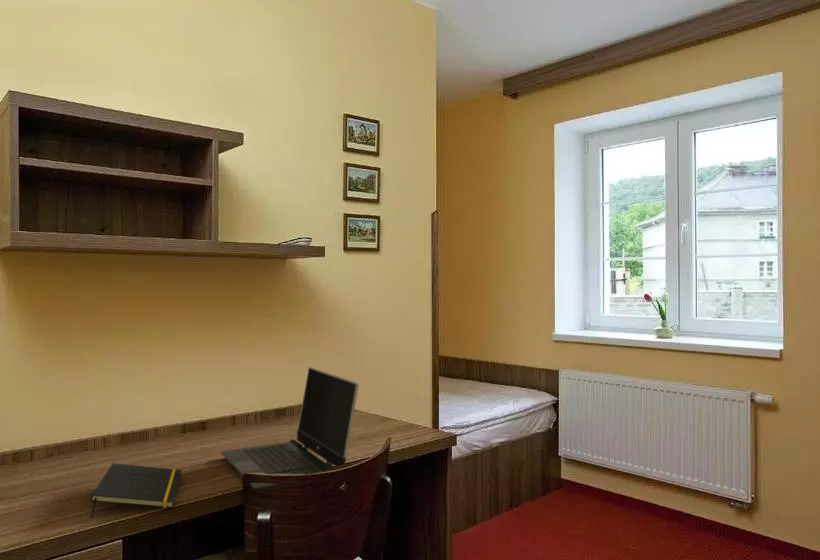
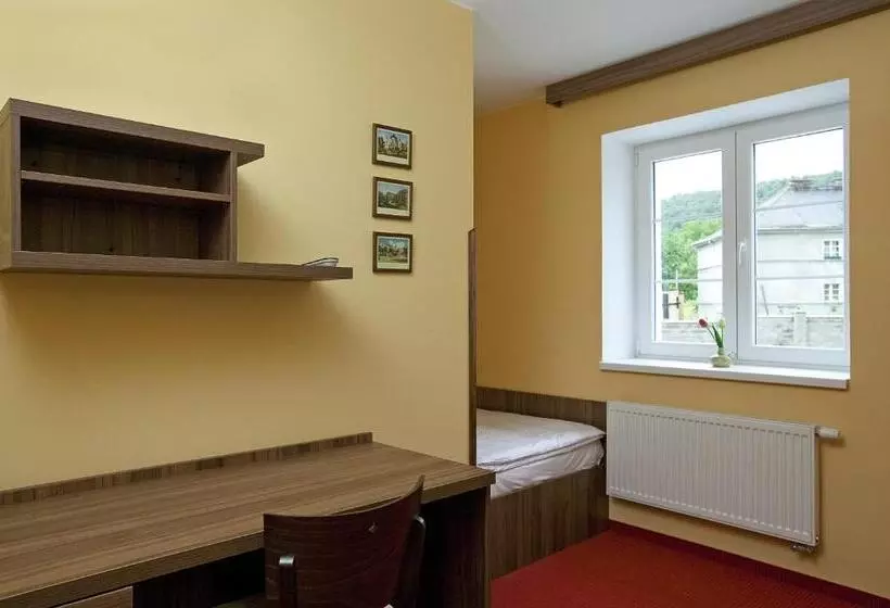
- notepad [89,462,183,519]
- laptop computer [220,366,360,491]
